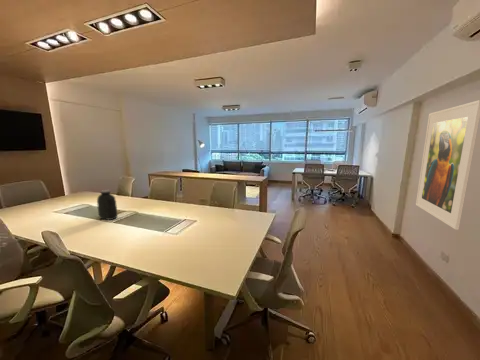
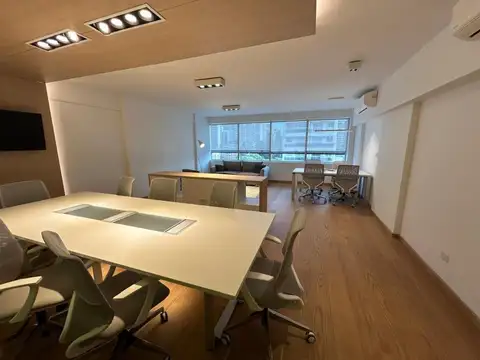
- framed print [415,99,480,231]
- water jug [96,189,119,221]
